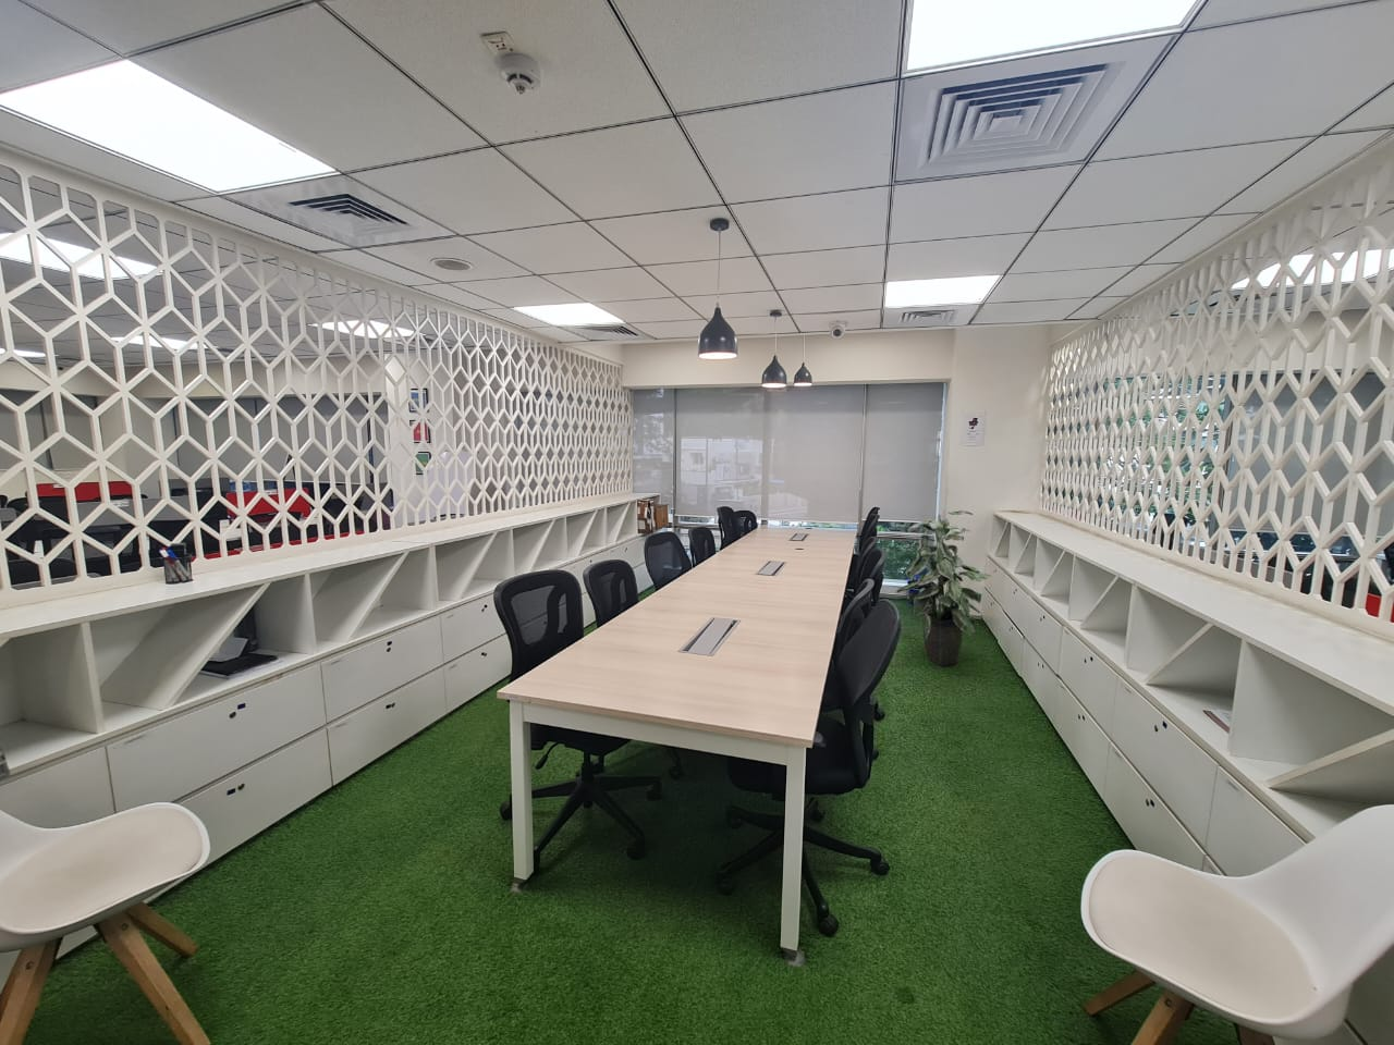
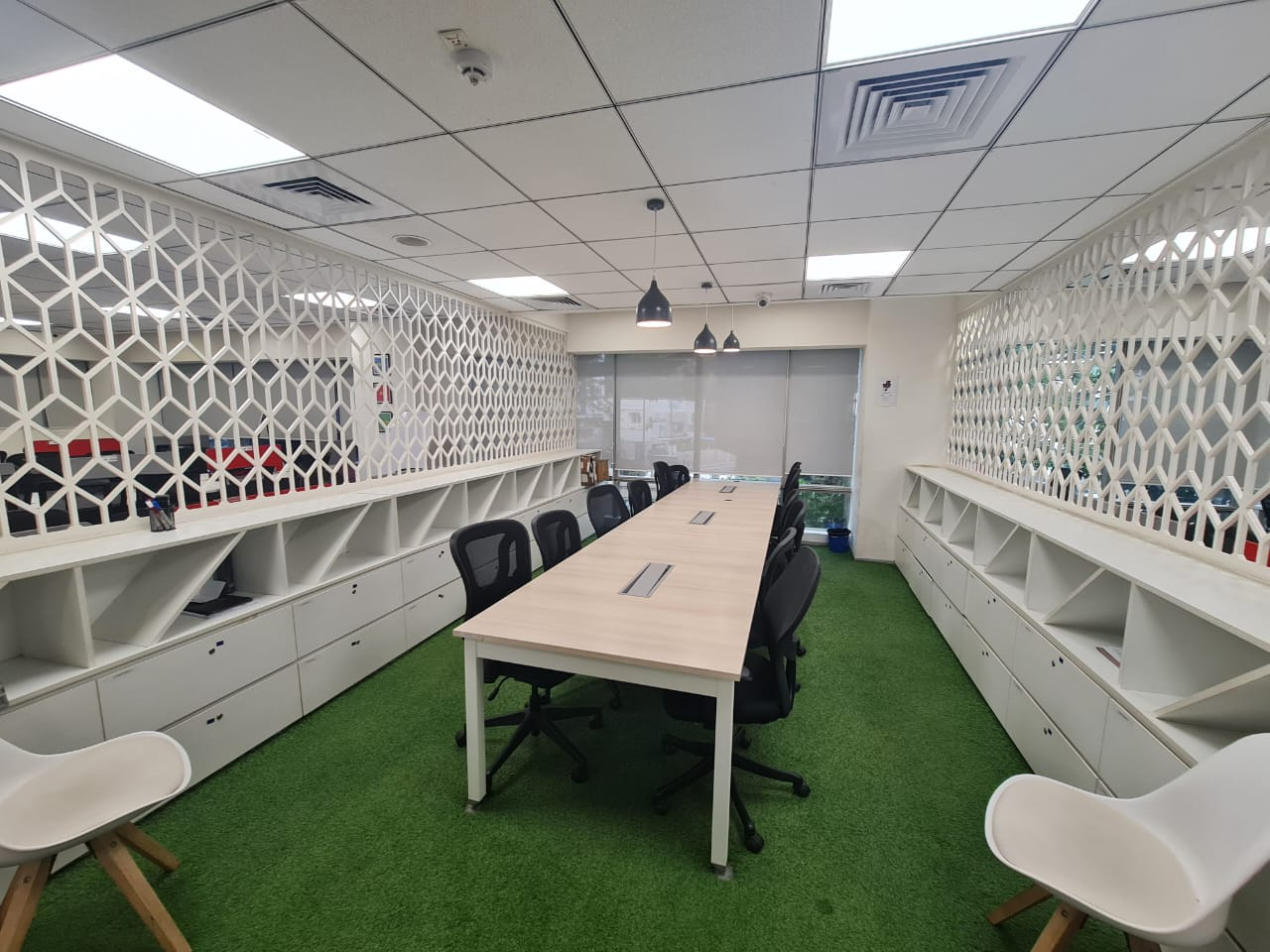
- indoor plant [896,509,993,667]
